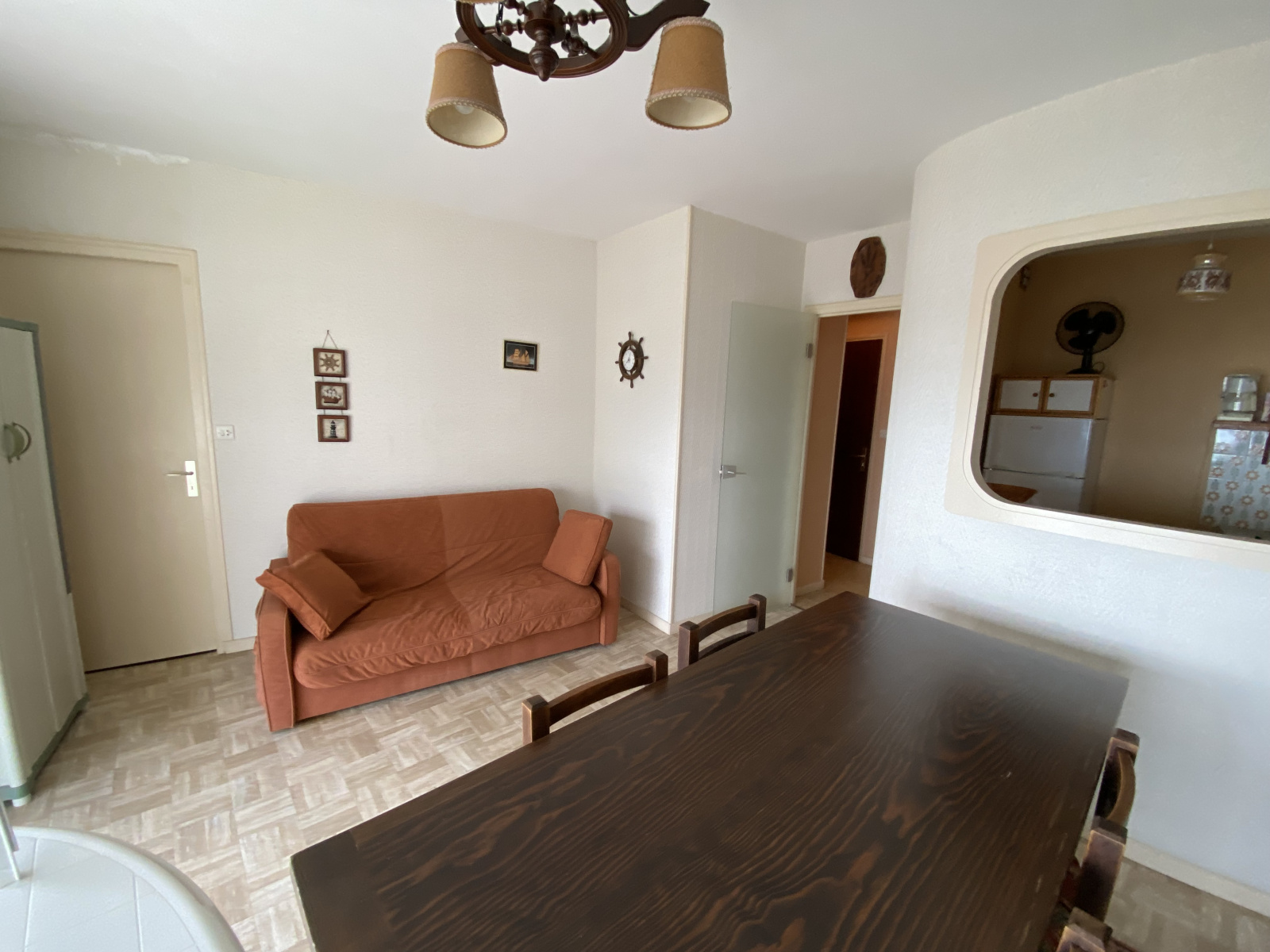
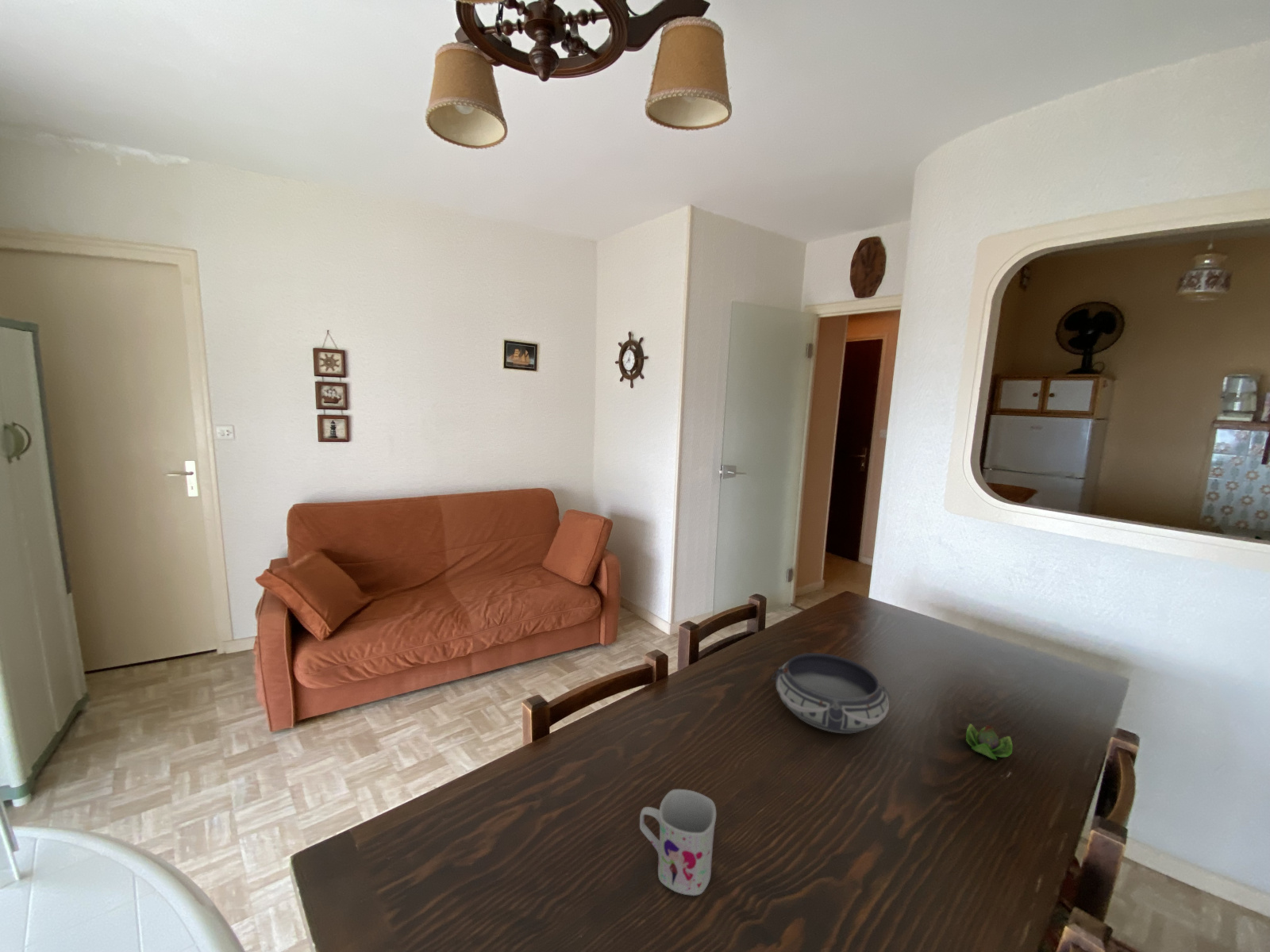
+ mug [639,789,717,896]
+ bowl [771,652,893,734]
+ fruit [965,723,1013,761]
